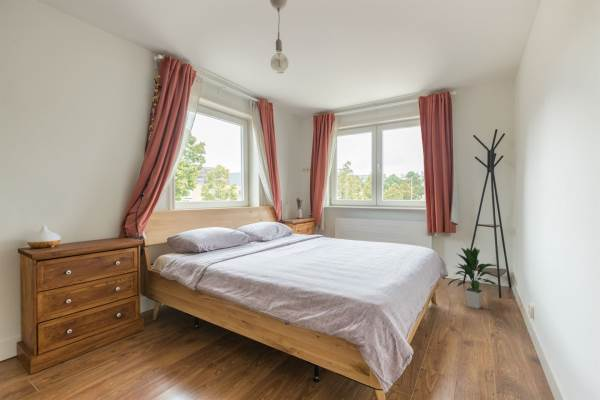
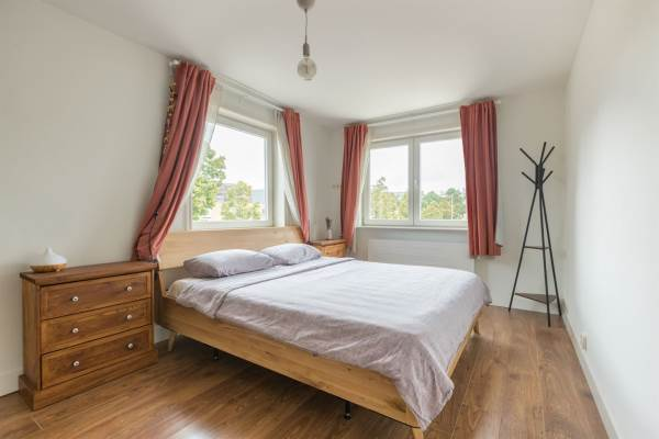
- indoor plant [447,246,502,310]
